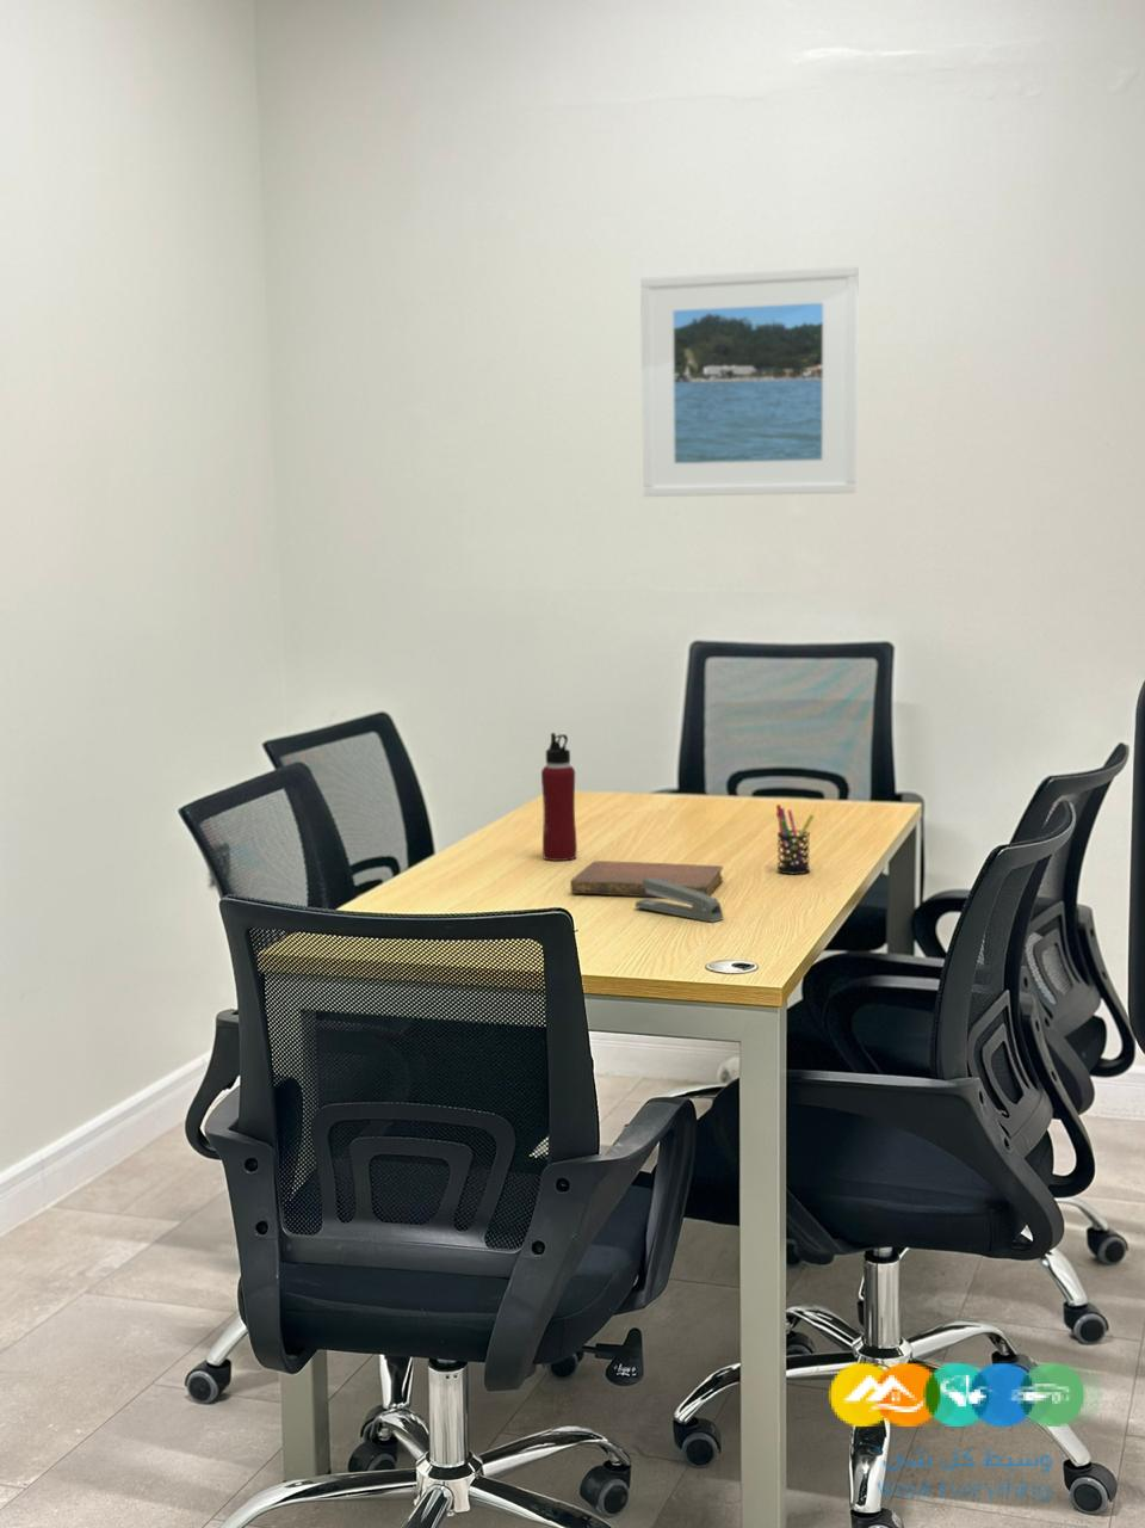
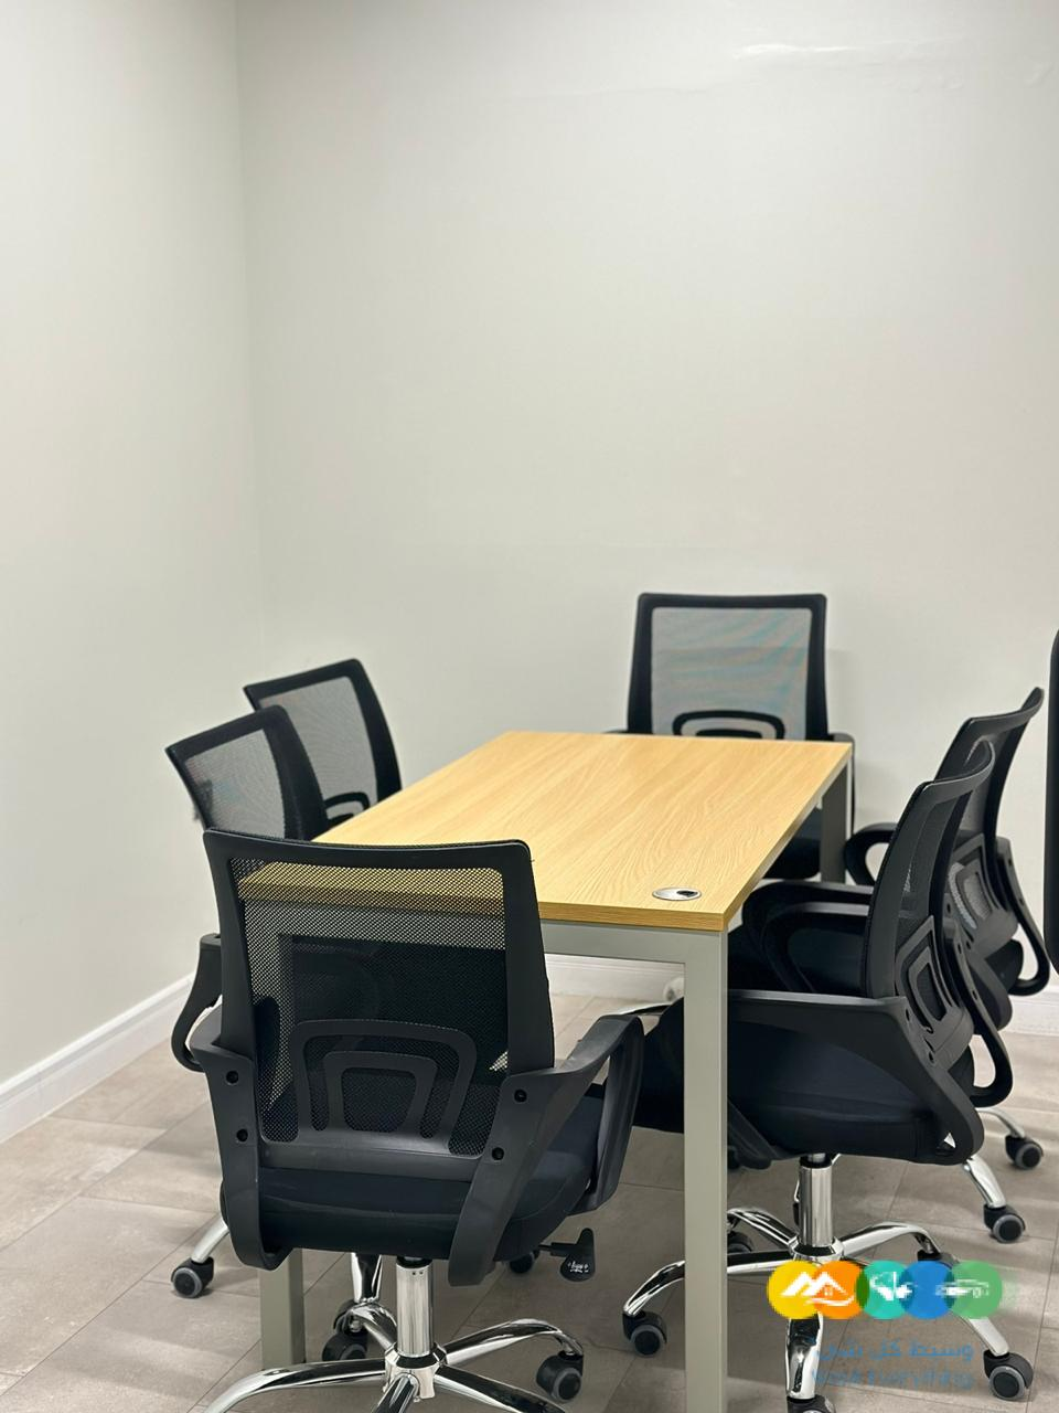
- notebook [569,859,724,899]
- pen holder [776,804,814,875]
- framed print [640,265,860,498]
- stapler [634,877,725,924]
- water bottle [540,732,579,861]
